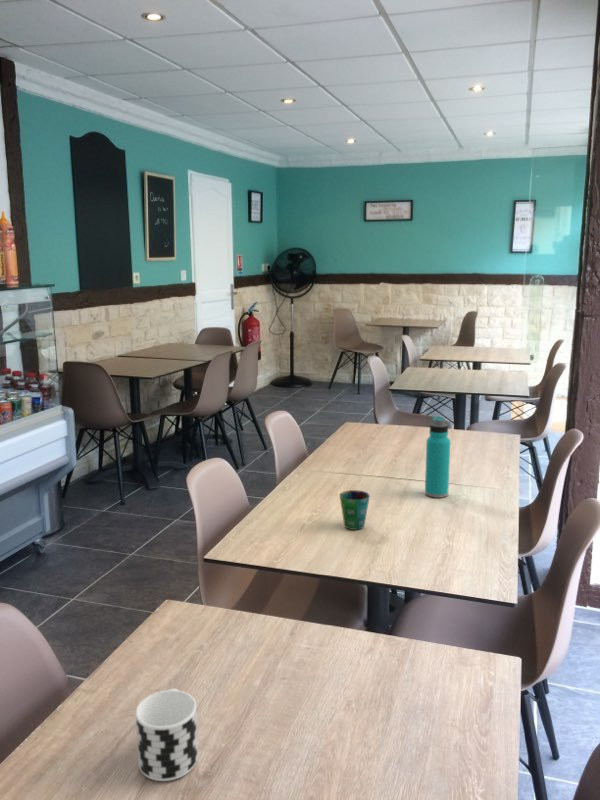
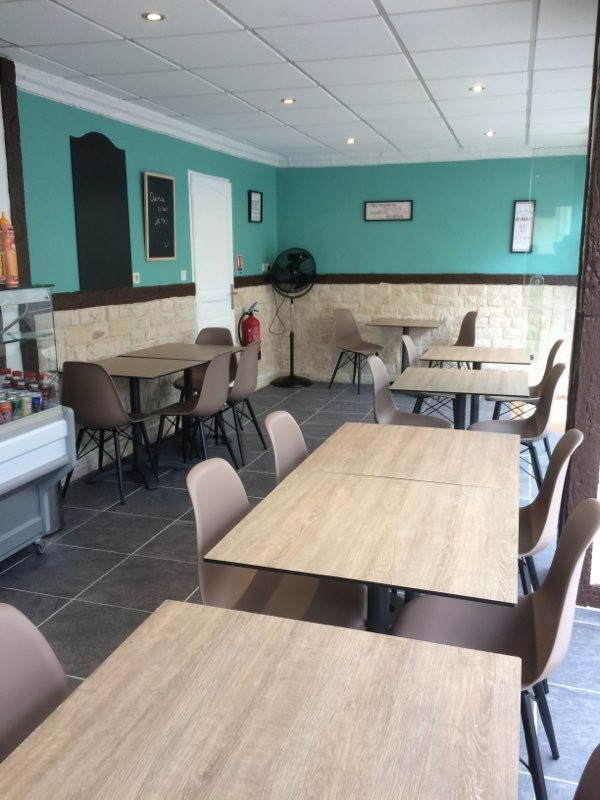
- cup [135,688,199,782]
- cup [339,489,371,531]
- water bottle [424,415,451,499]
